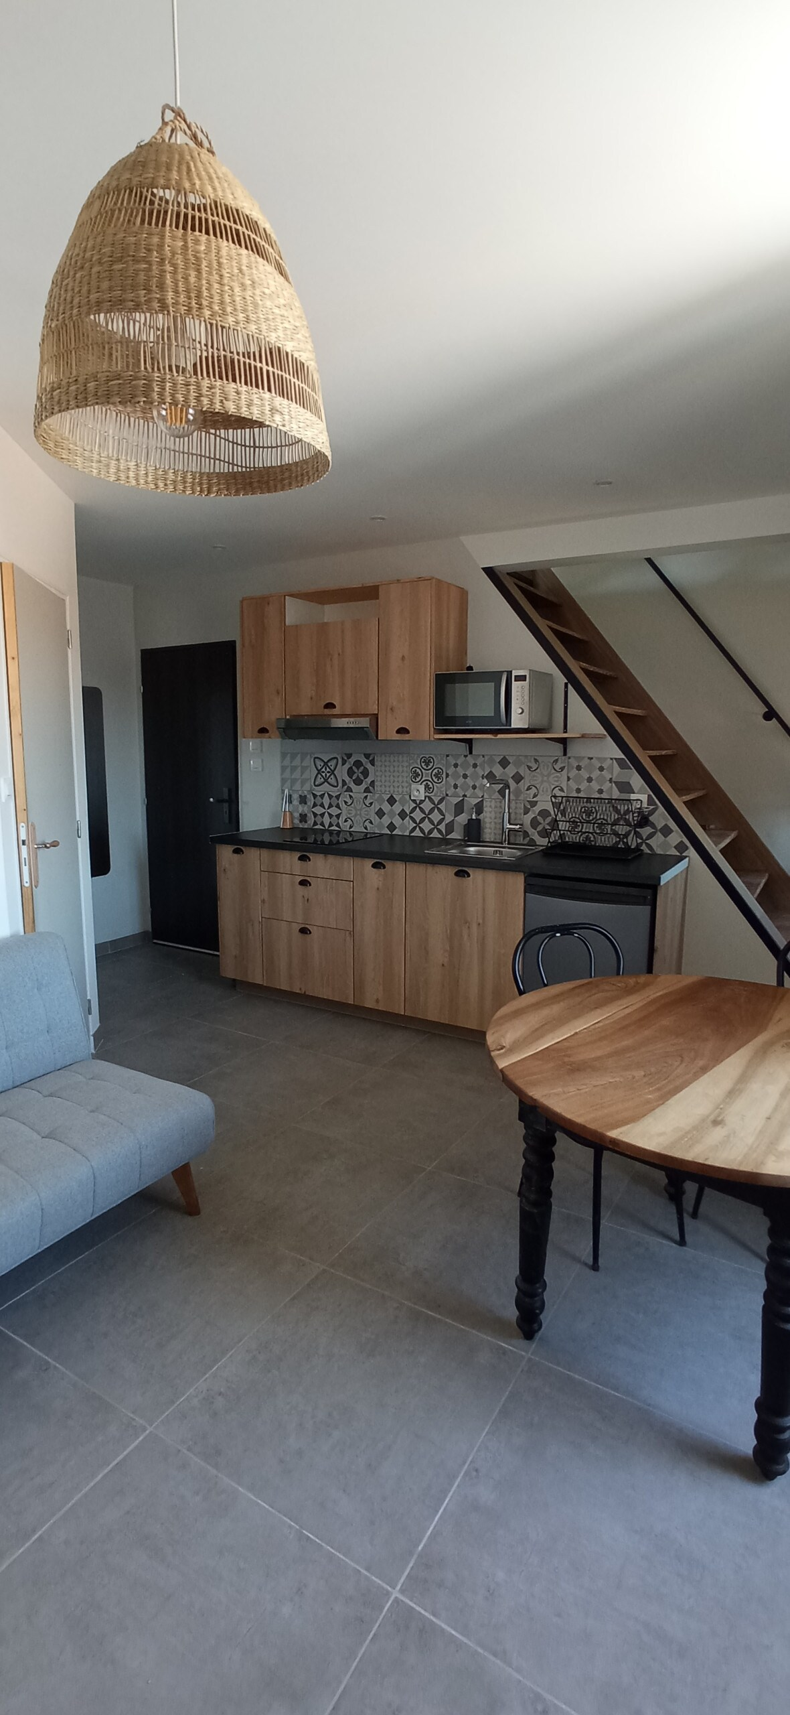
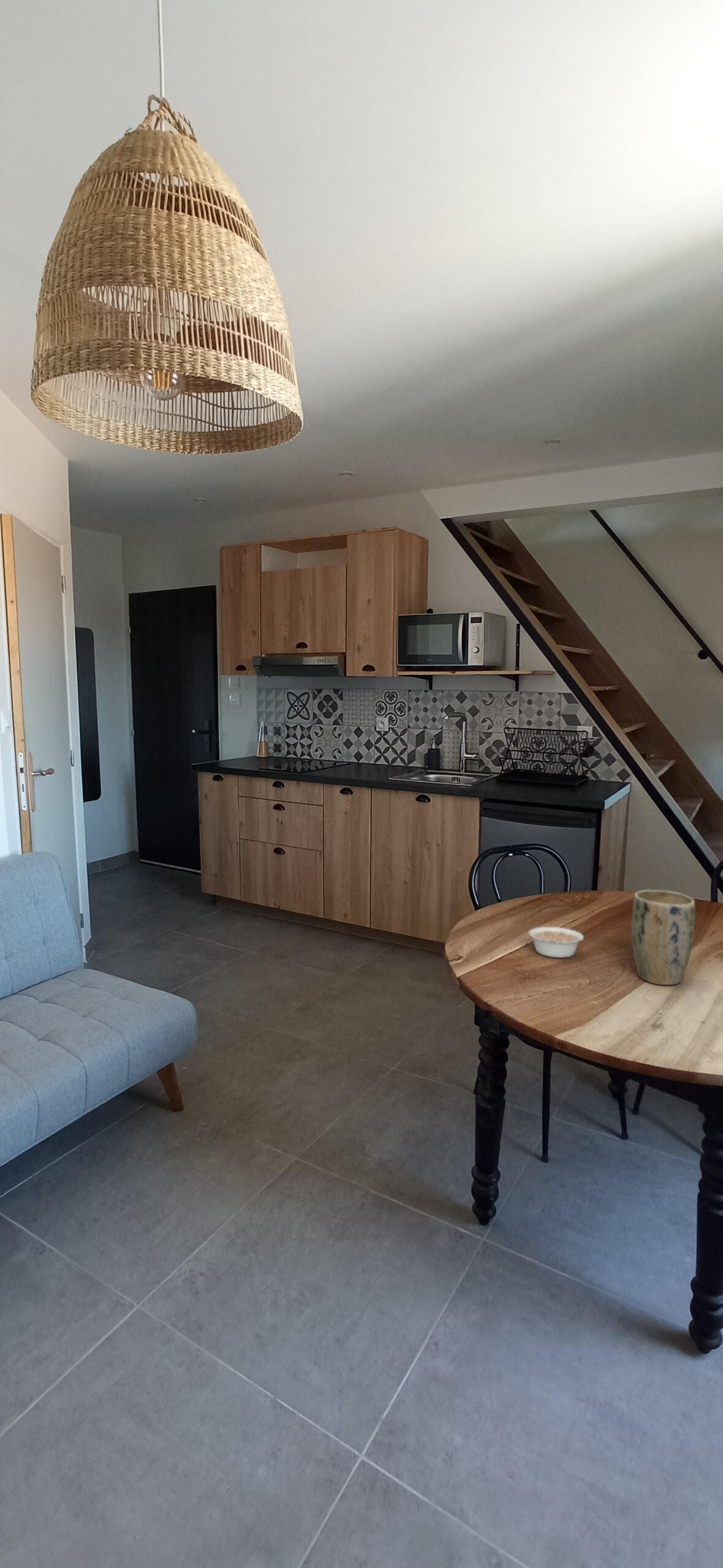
+ legume [528,926,589,959]
+ plant pot [631,889,695,986]
